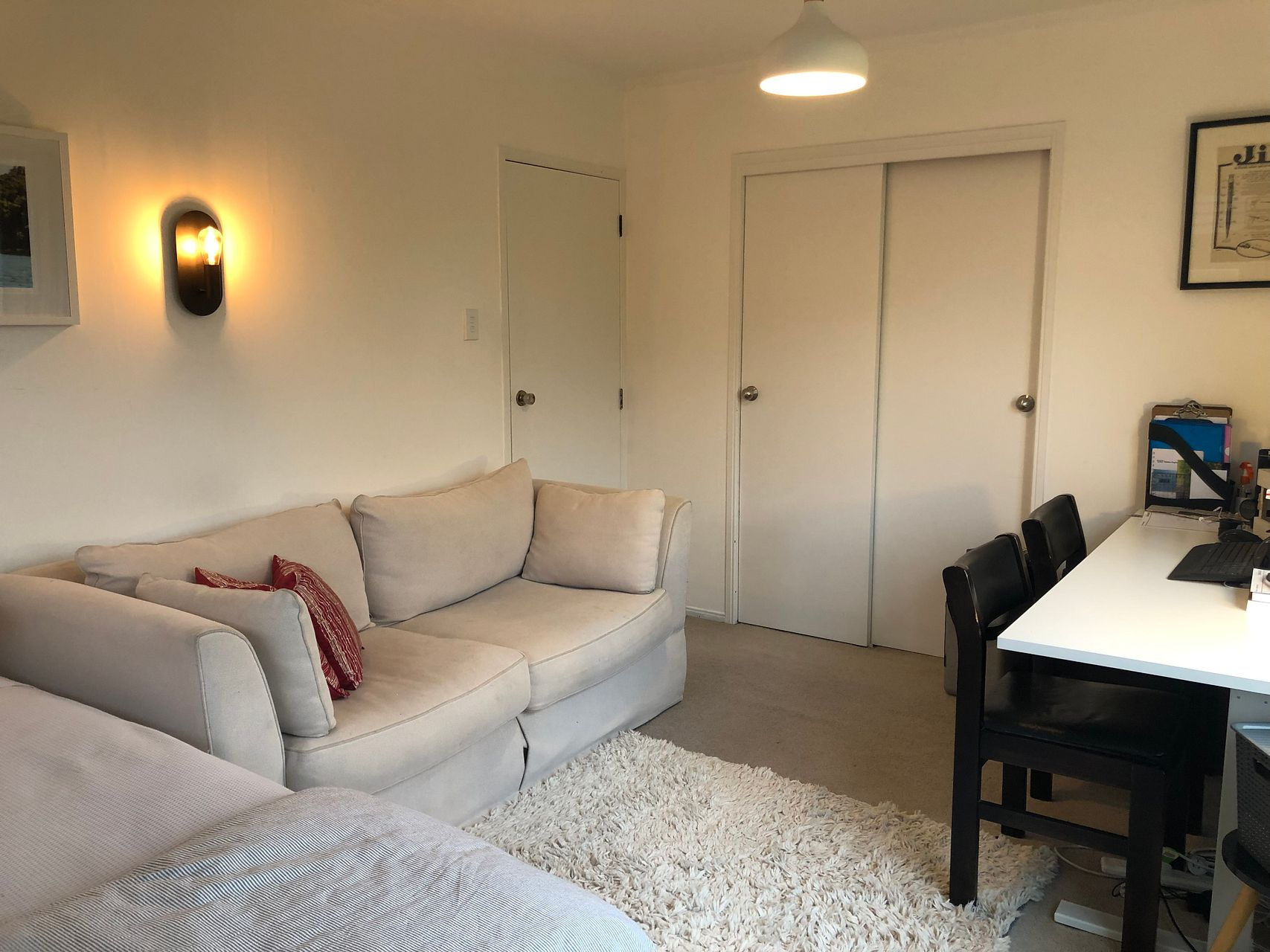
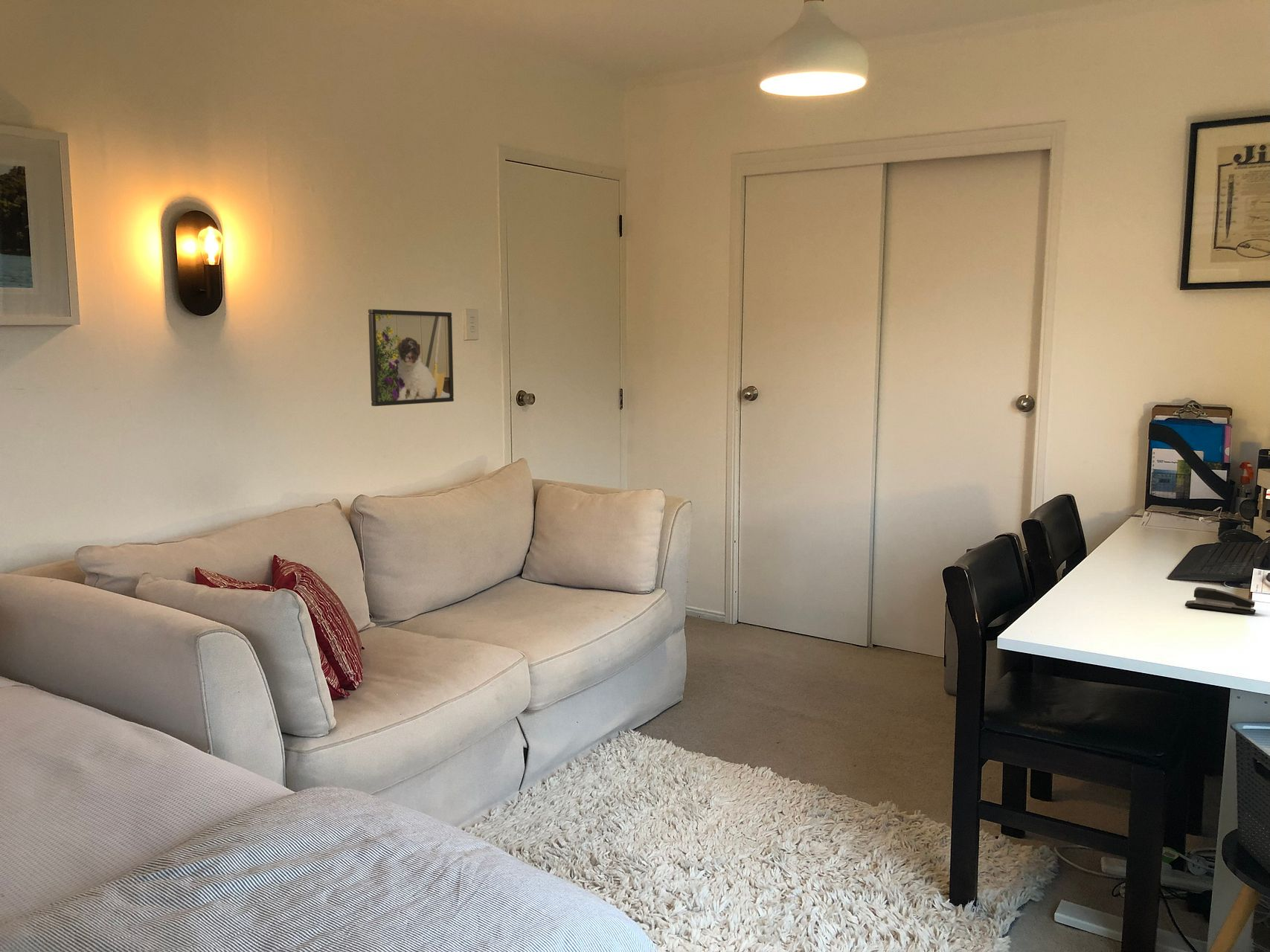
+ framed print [368,309,455,407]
+ stapler [1184,586,1257,615]
